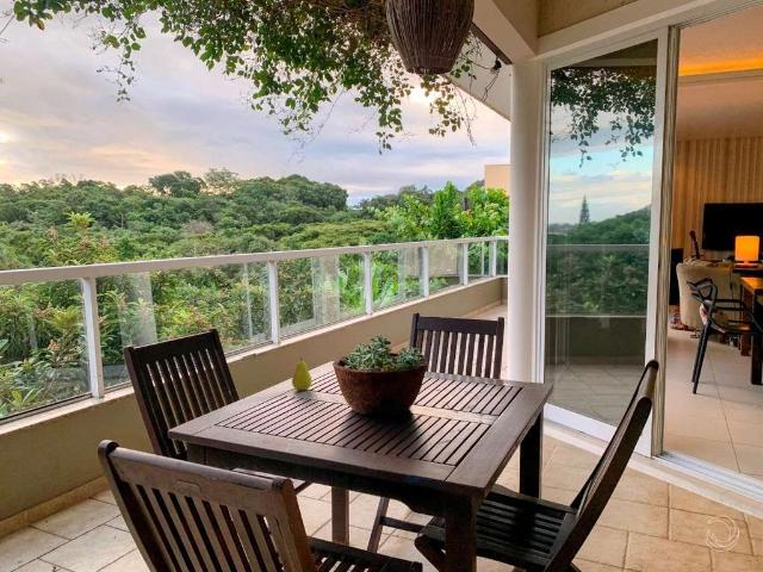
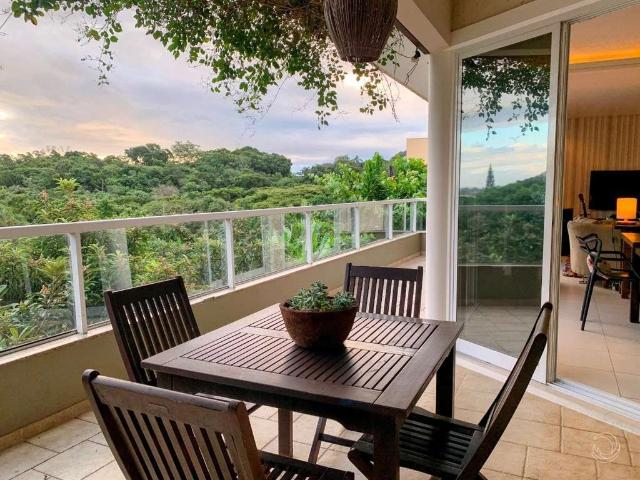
- fruit [291,356,314,391]
